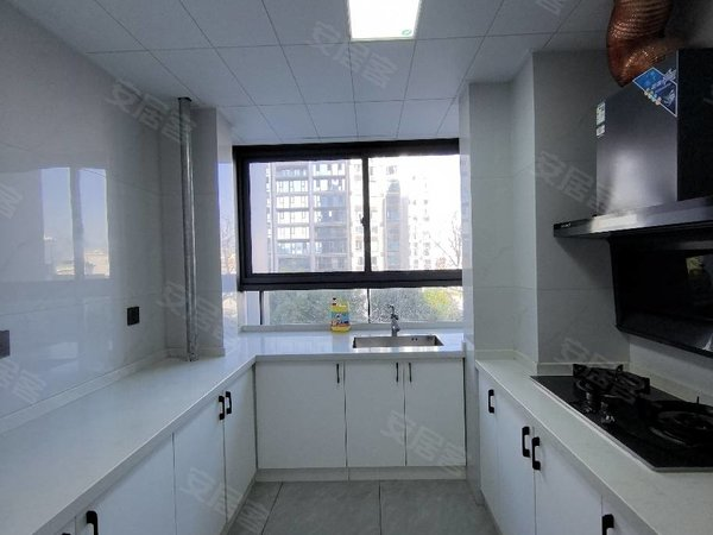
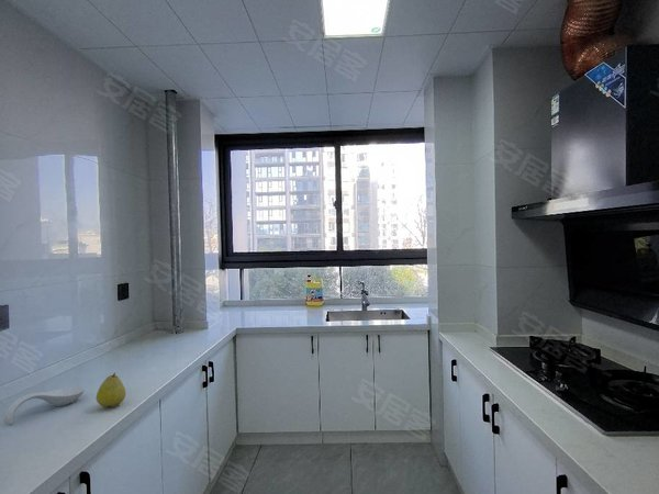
+ fruit [96,371,126,408]
+ spoon rest [2,386,86,425]
